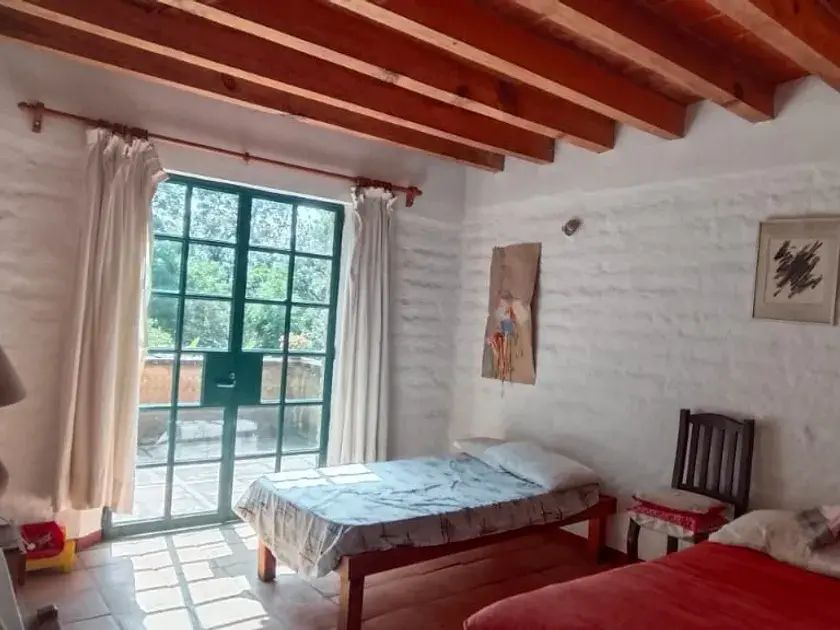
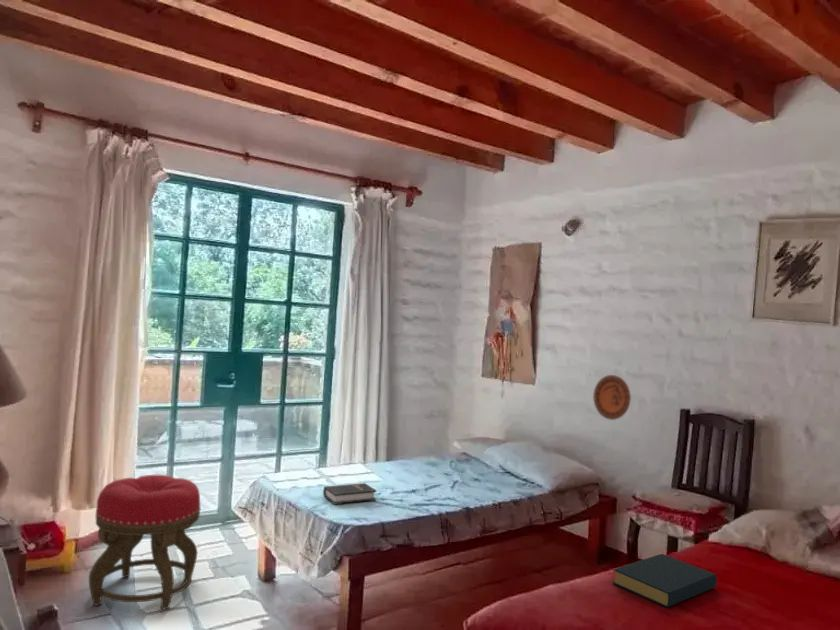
+ stool [88,474,202,610]
+ decorative plate [592,374,632,421]
+ hardback book [322,482,377,506]
+ hardback book [611,553,718,608]
